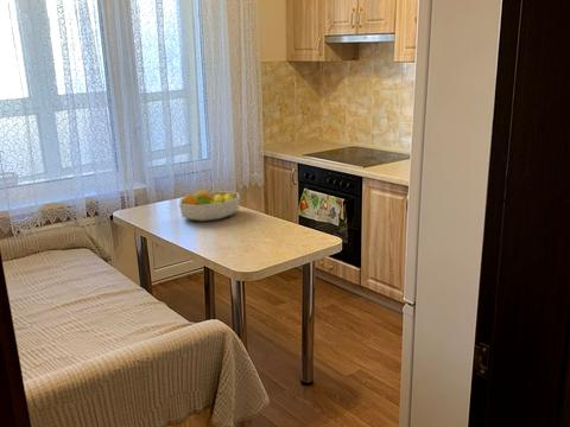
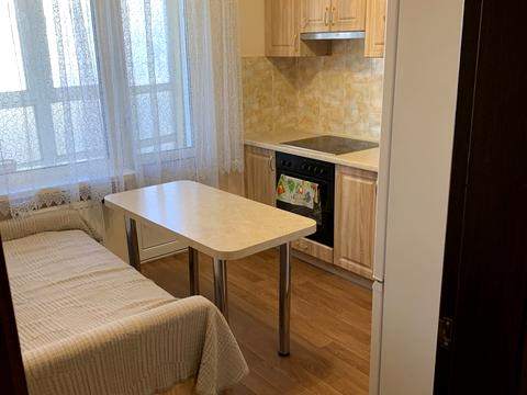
- fruit bowl [178,189,241,222]
